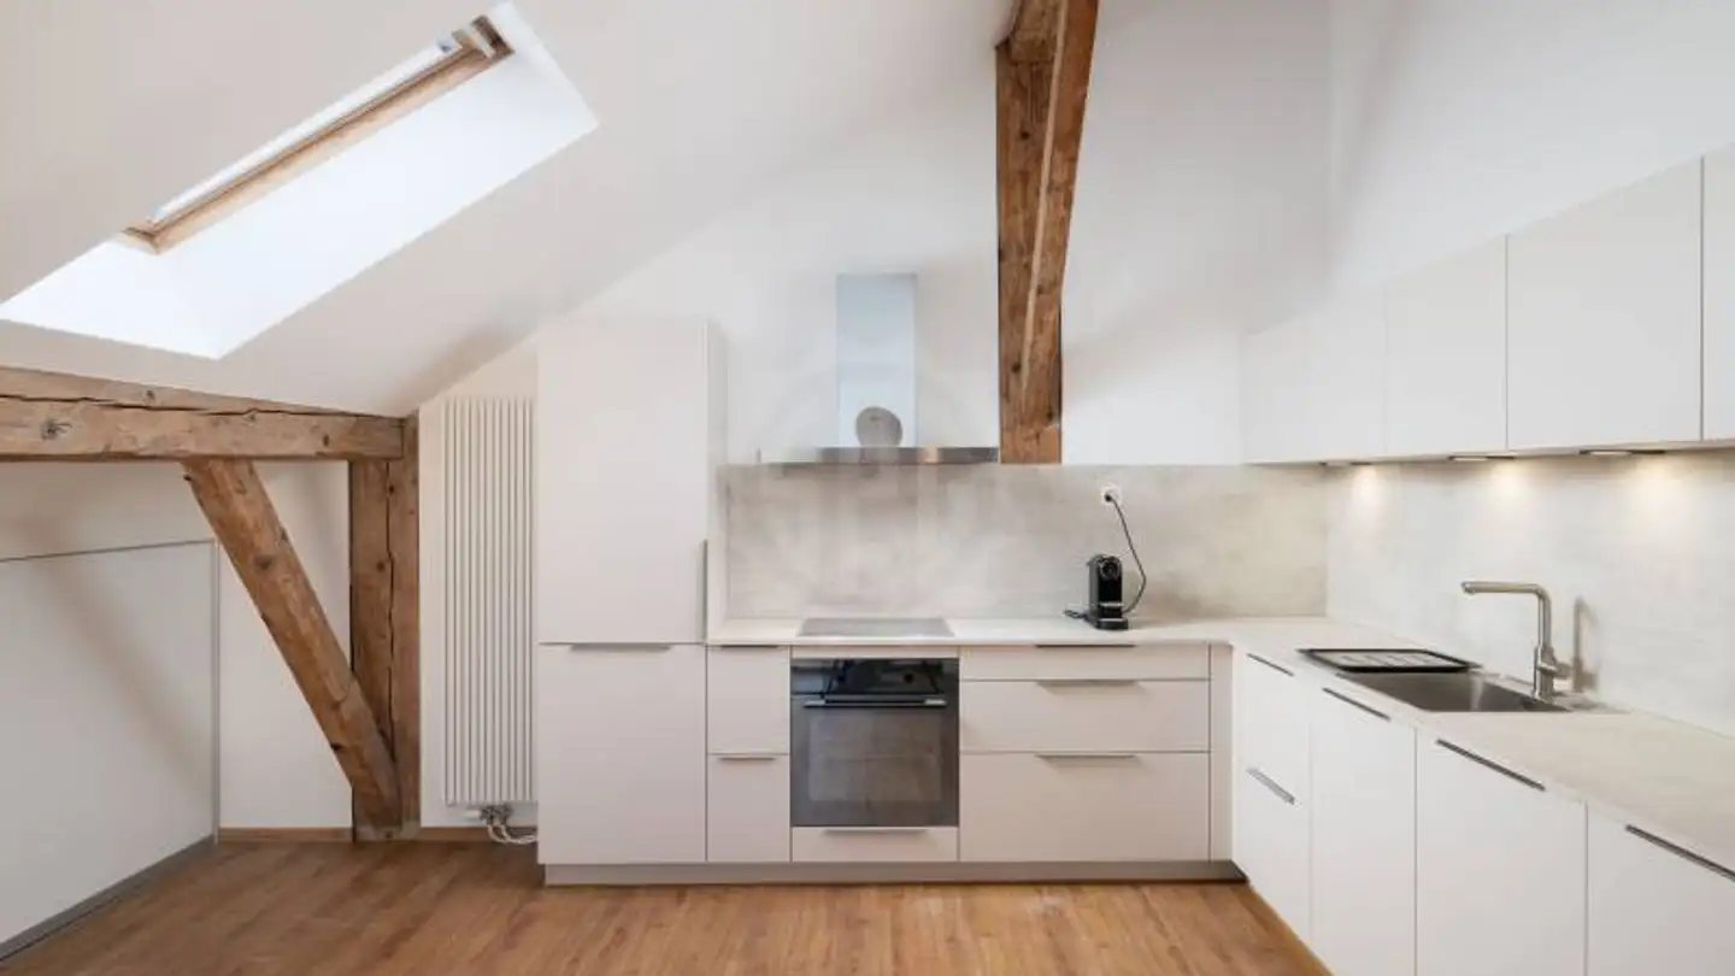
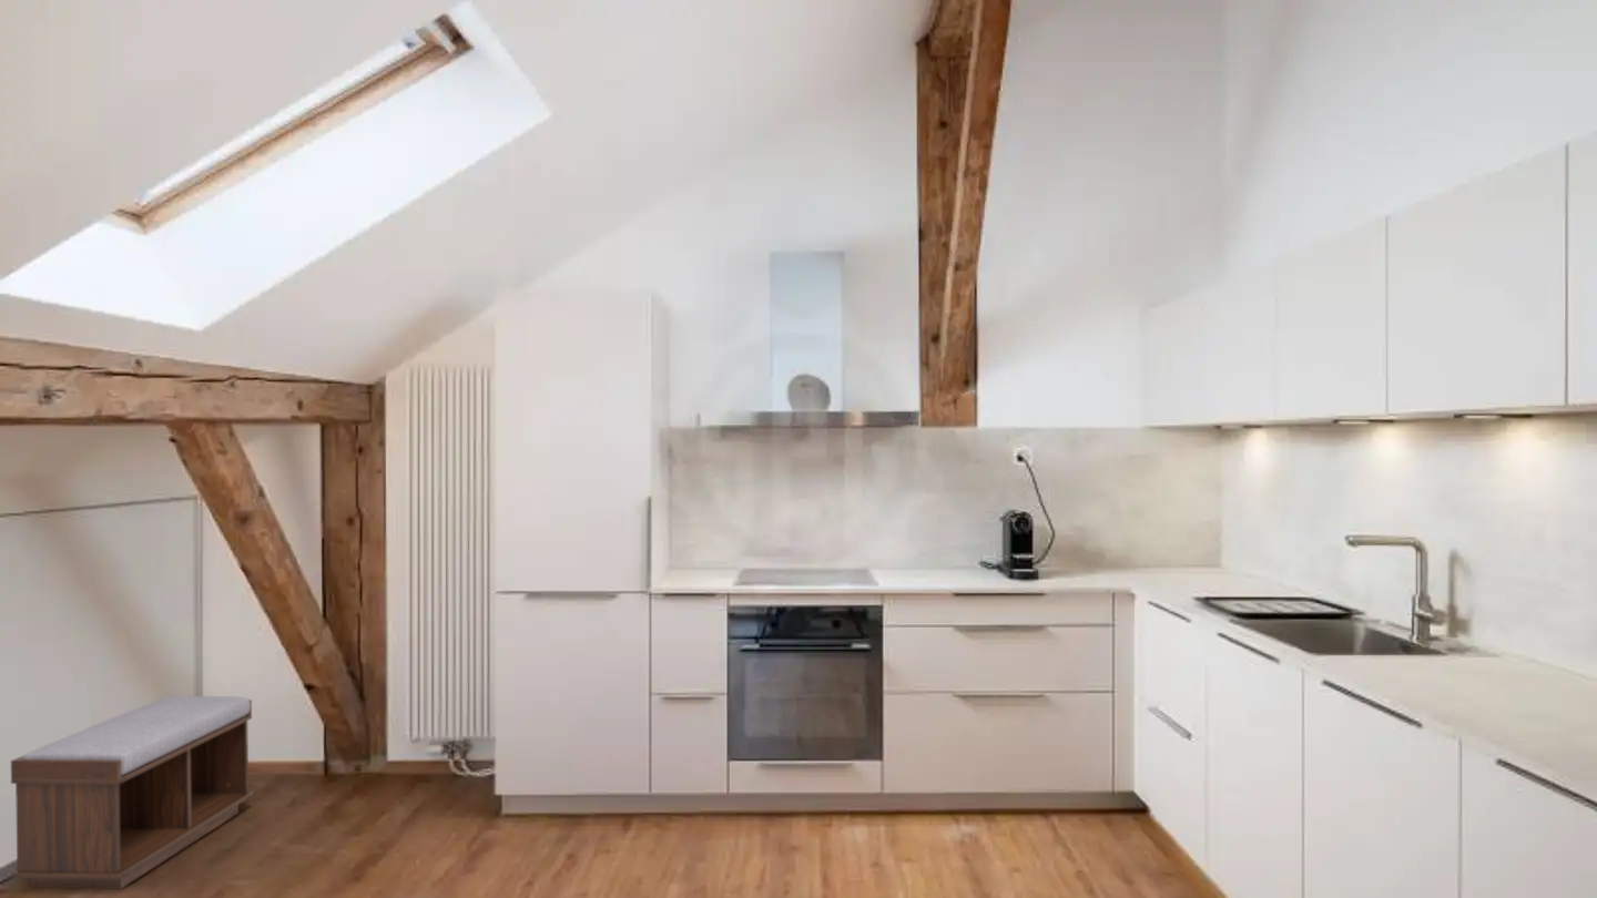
+ bench [10,695,254,890]
